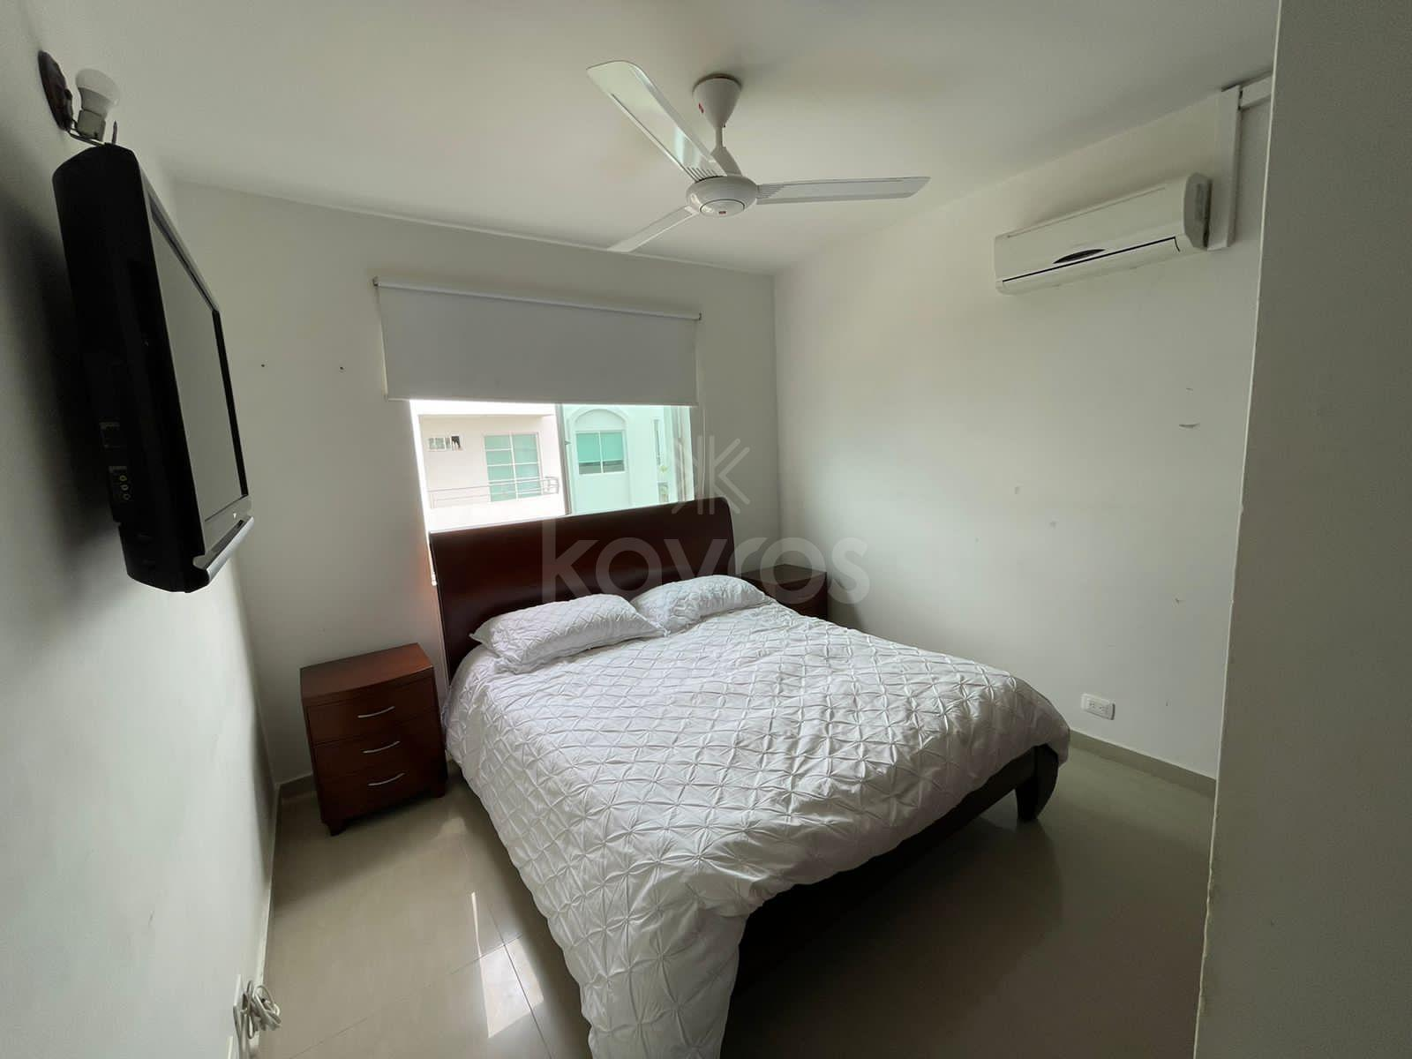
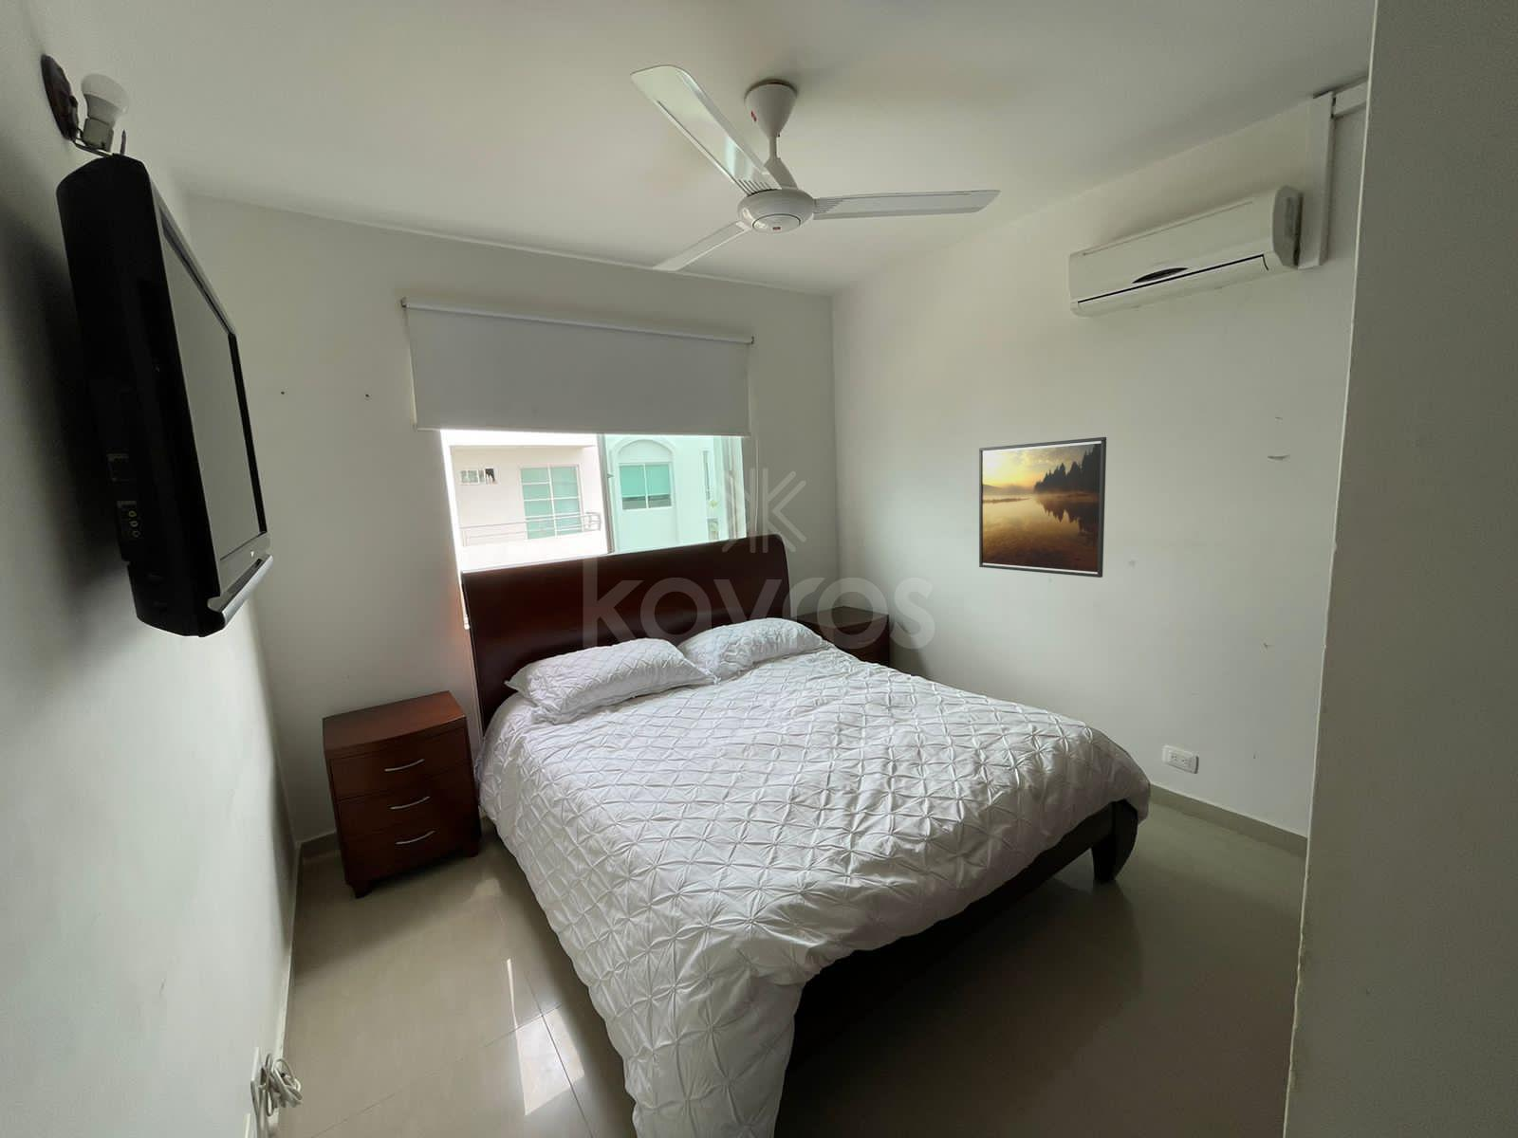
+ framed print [978,436,1107,579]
